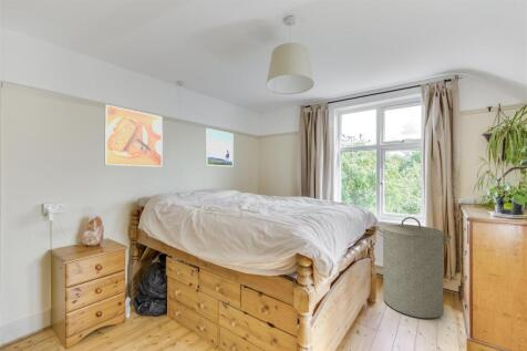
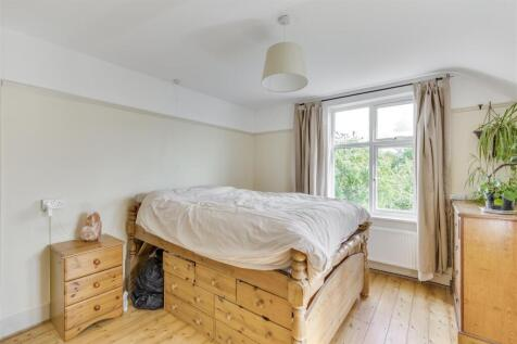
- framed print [103,104,164,168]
- laundry hamper [376,216,453,320]
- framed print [205,127,234,167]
